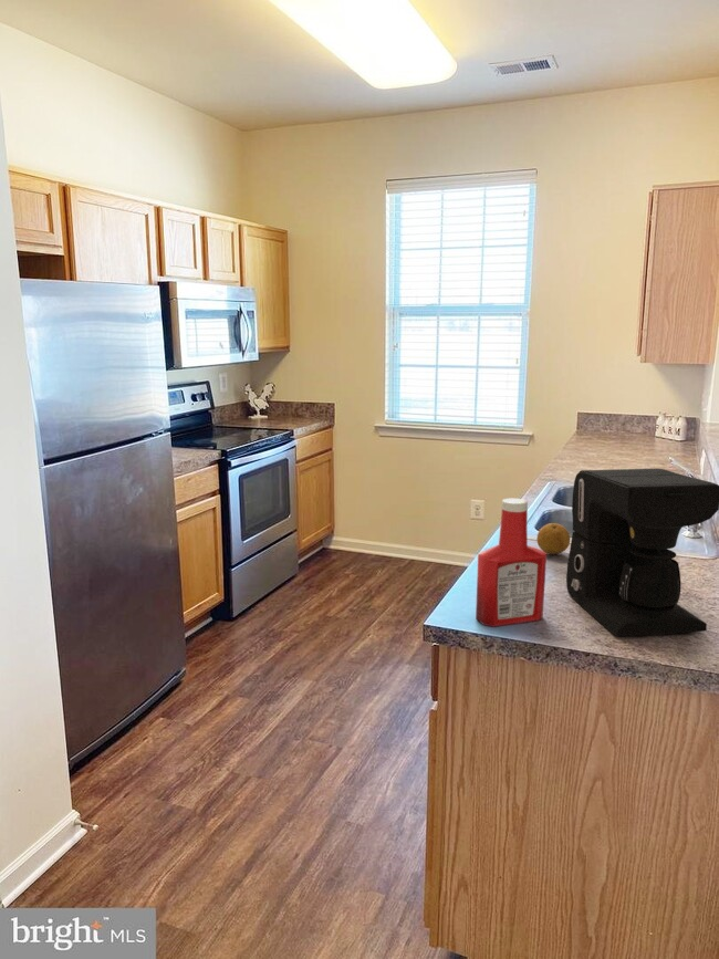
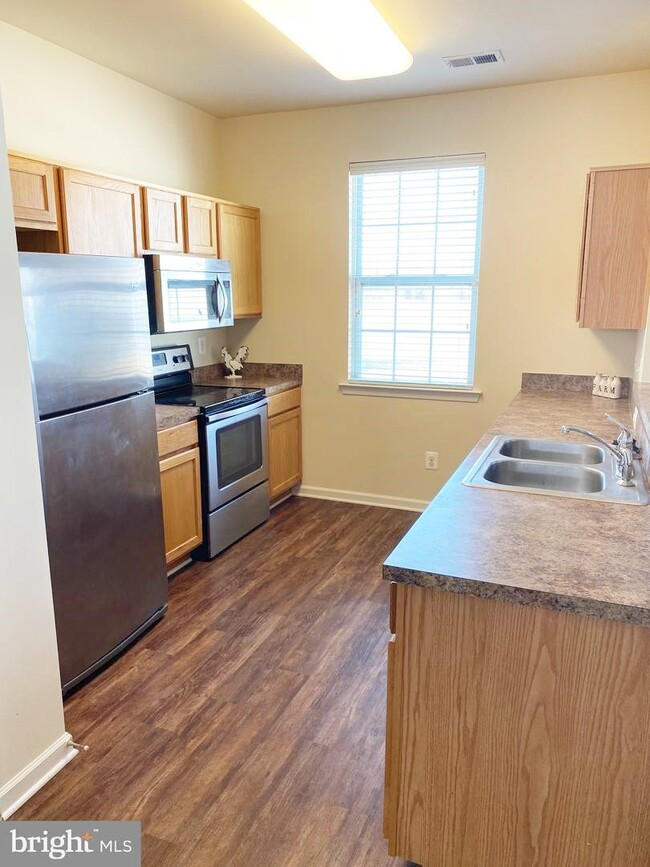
- coffee maker [565,467,719,637]
- soap bottle [475,498,548,628]
- fruit [535,522,571,555]
